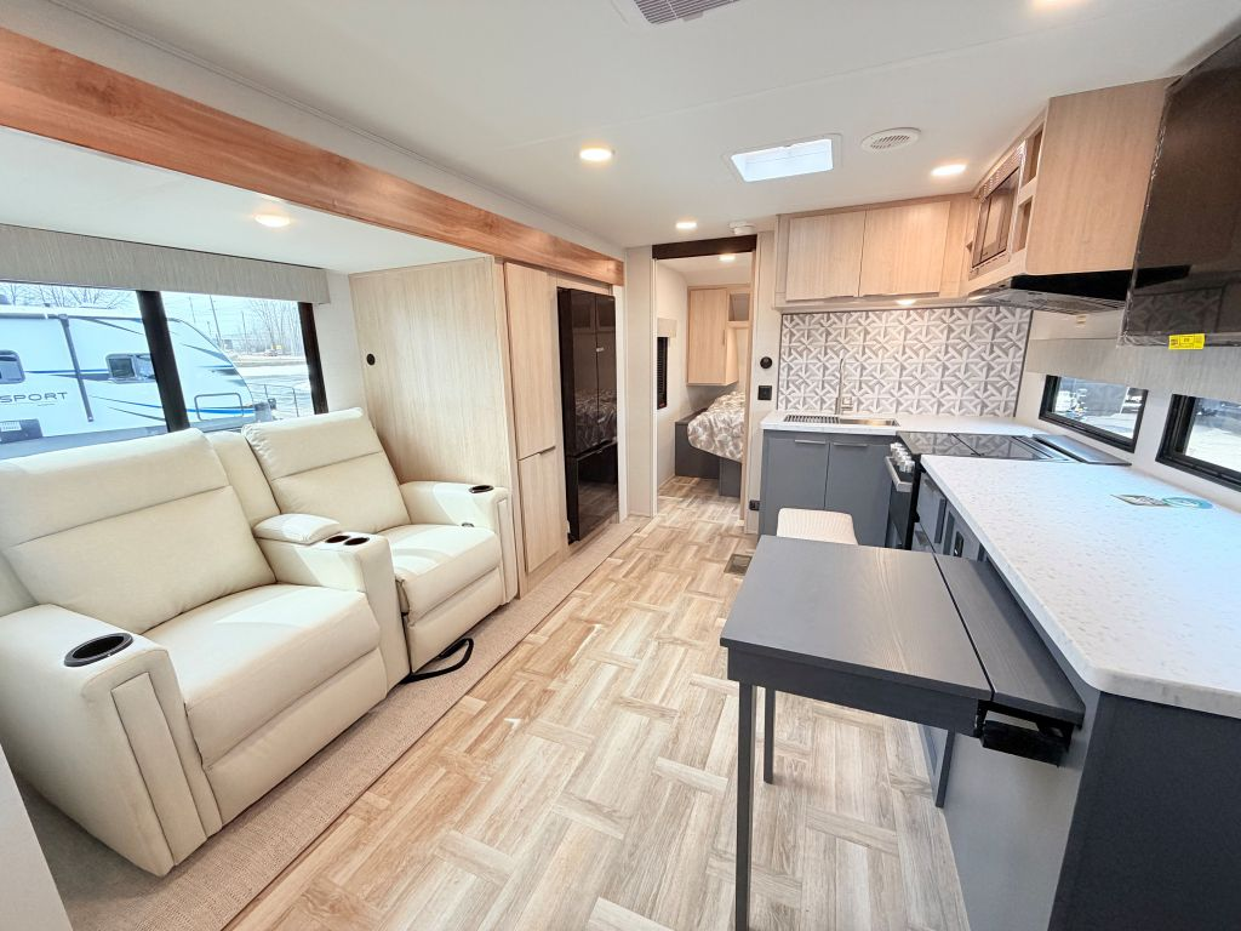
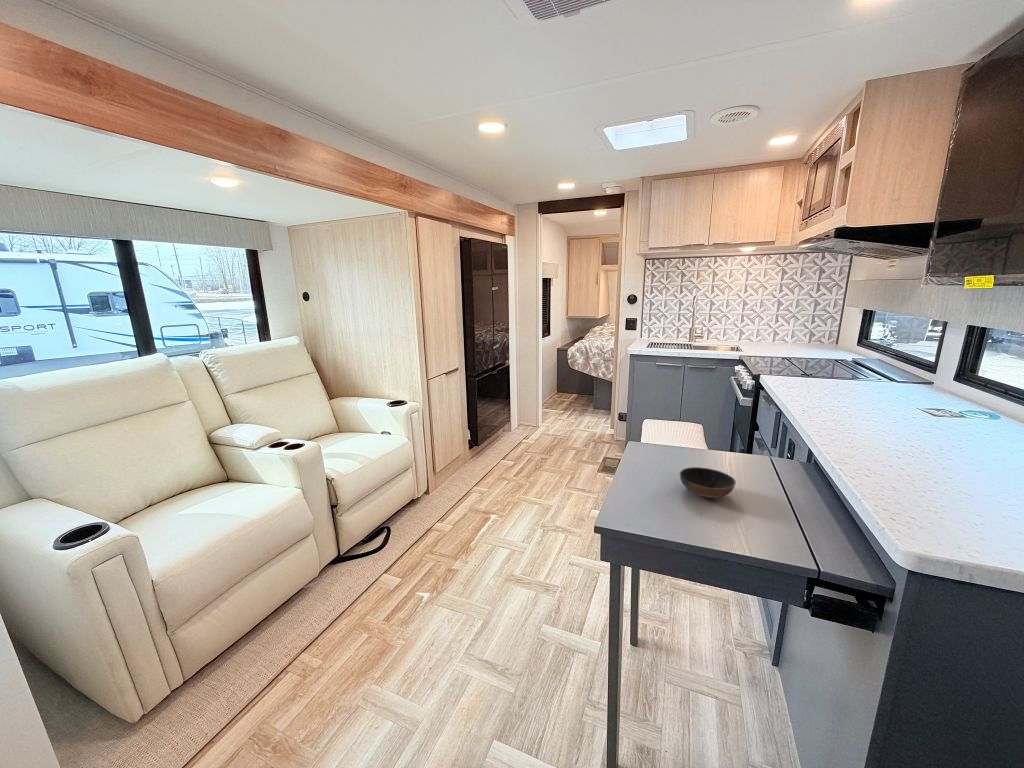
+ bowl [679,466,737,499]
